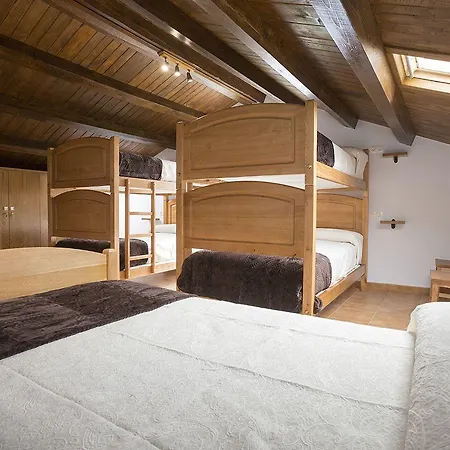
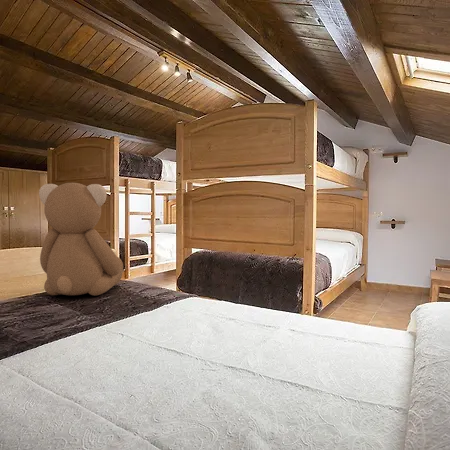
+ teddy bear [38,182,124,297]
